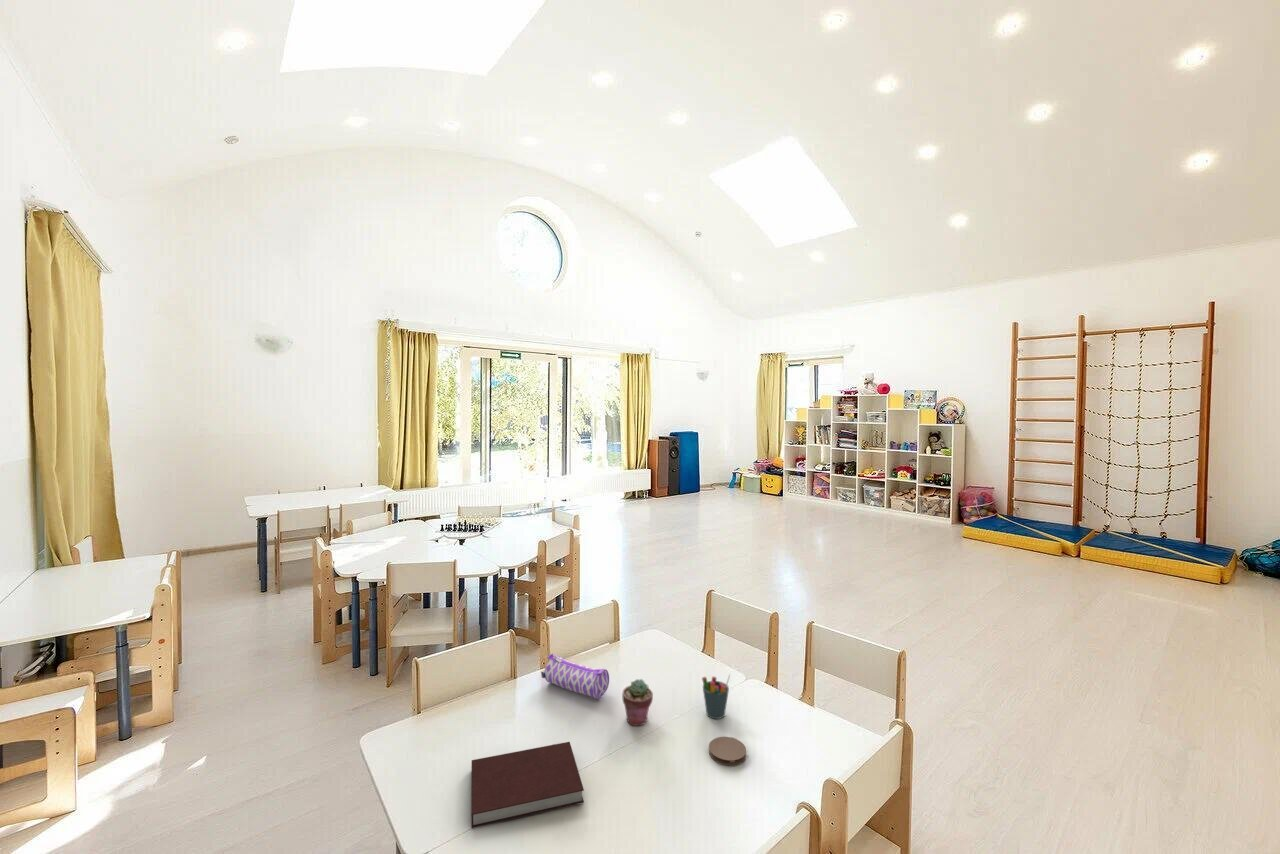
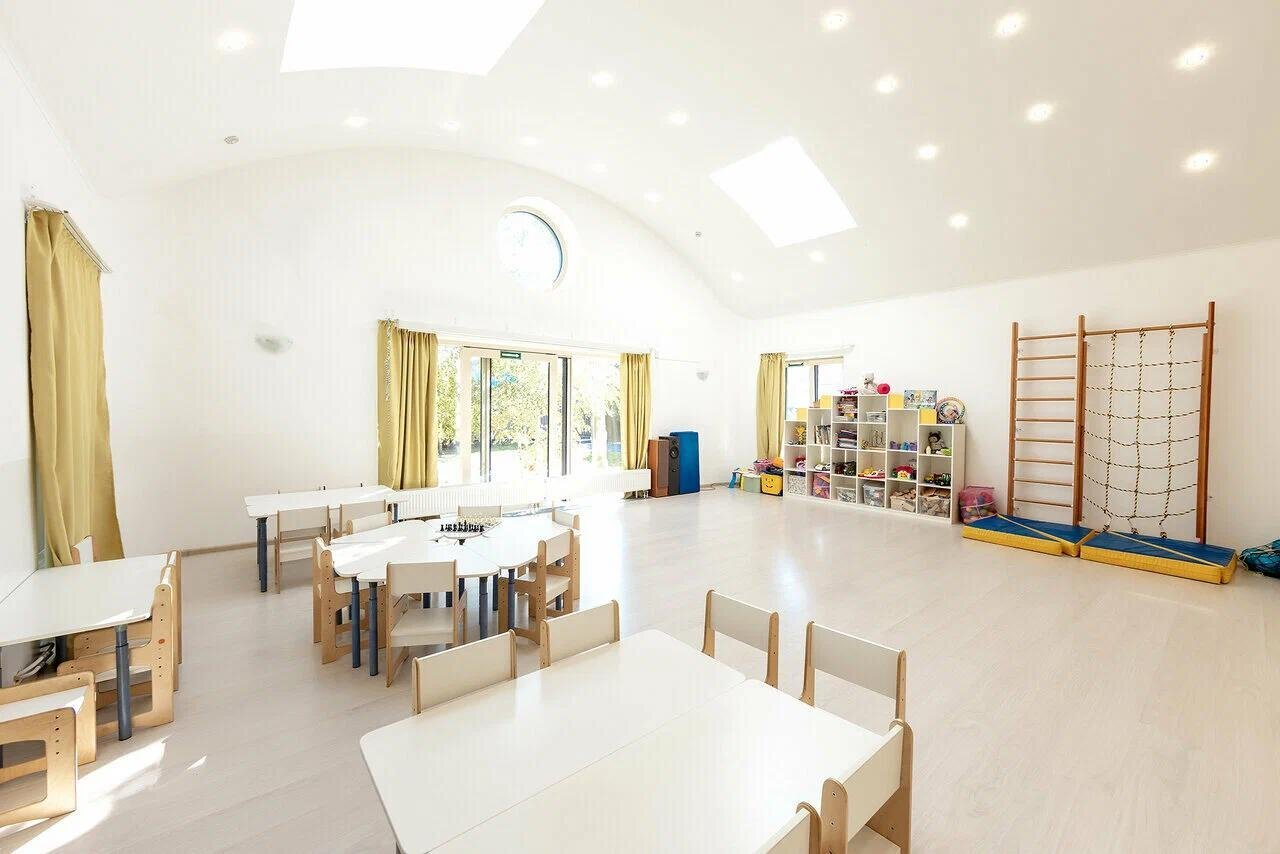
- potted succulent [621,678,654,727]
- notebook [470,741,585,829]
- pencil case [540,652,610,699]
- pen holder [701,673,731,720]
- coaster [708,736,747,766]
